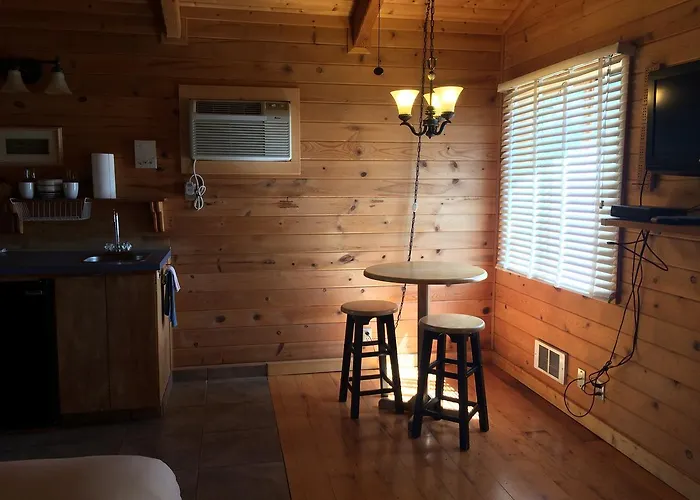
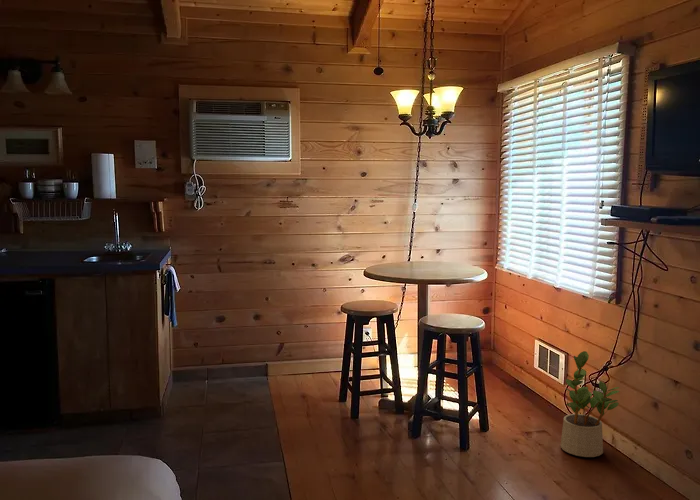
+ potted plant [559,350,620,458]
